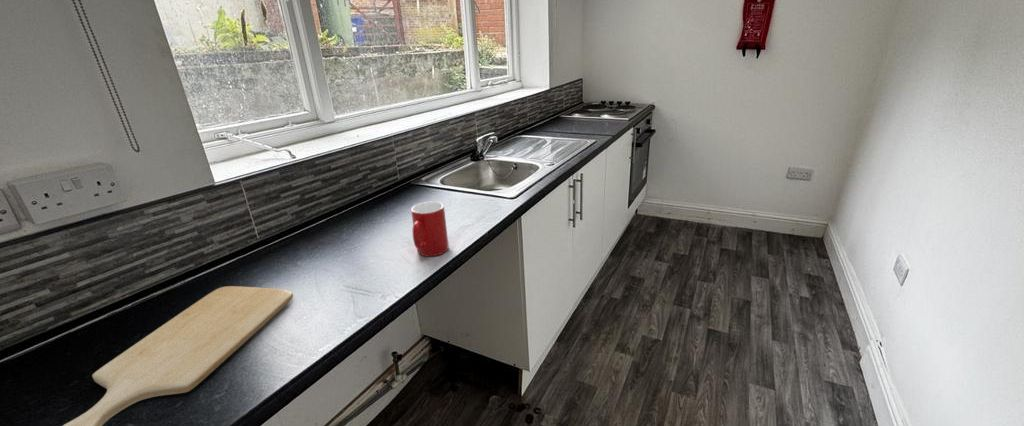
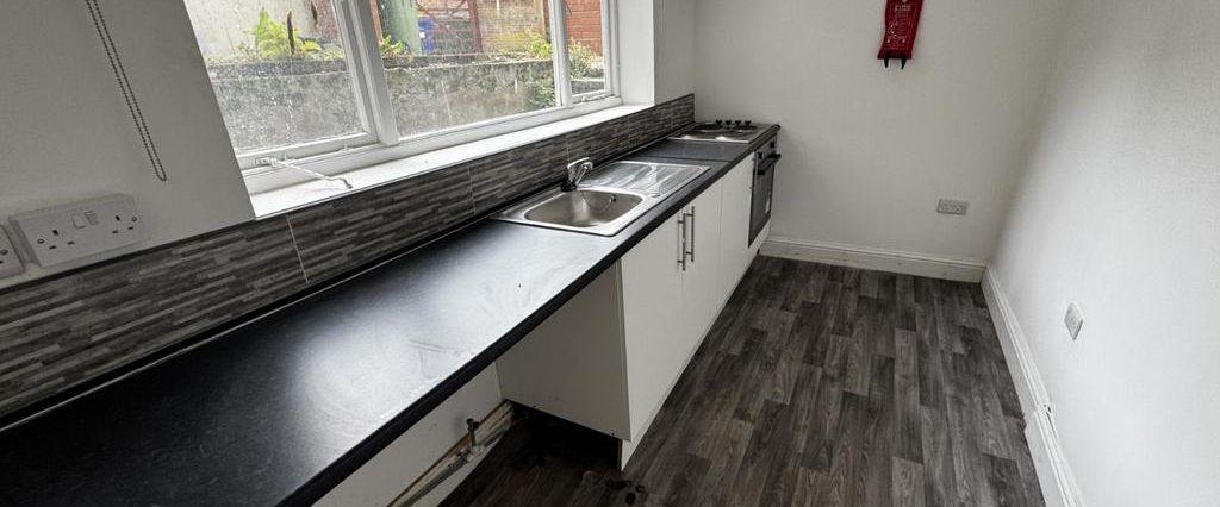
- chopping board [62,285,294,426]
- cup [410,201,449,257]
